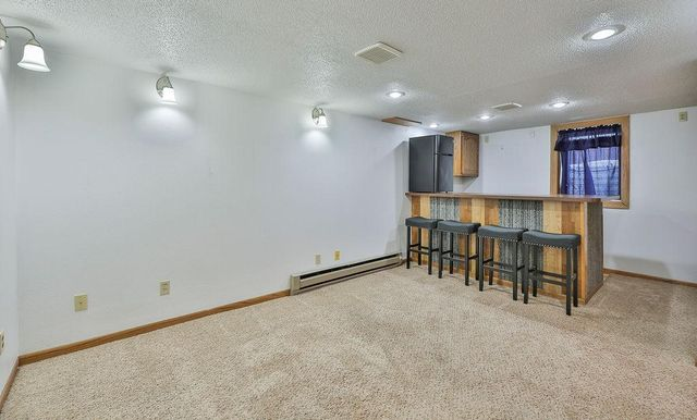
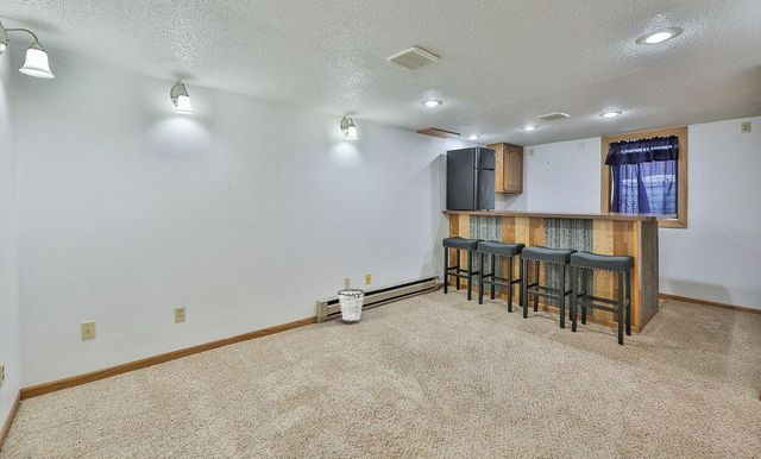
+ wastebasket [337,288,365,325]
